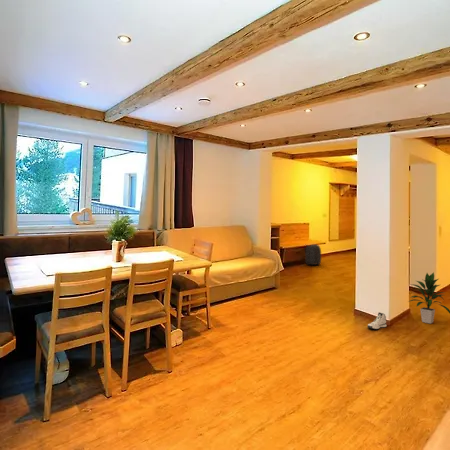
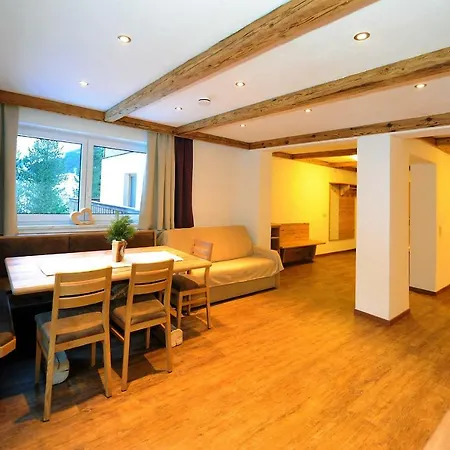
- indoor plant [407,271,450,325]
- backpack [304,243,322,266]
- sneaker [366,311,387,330]
